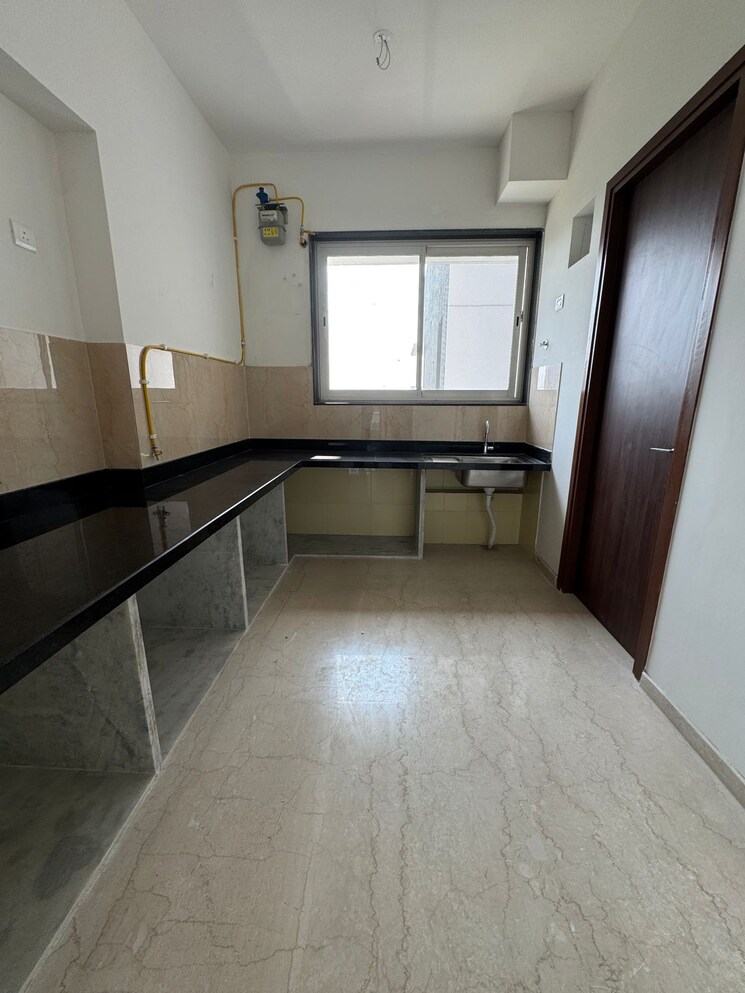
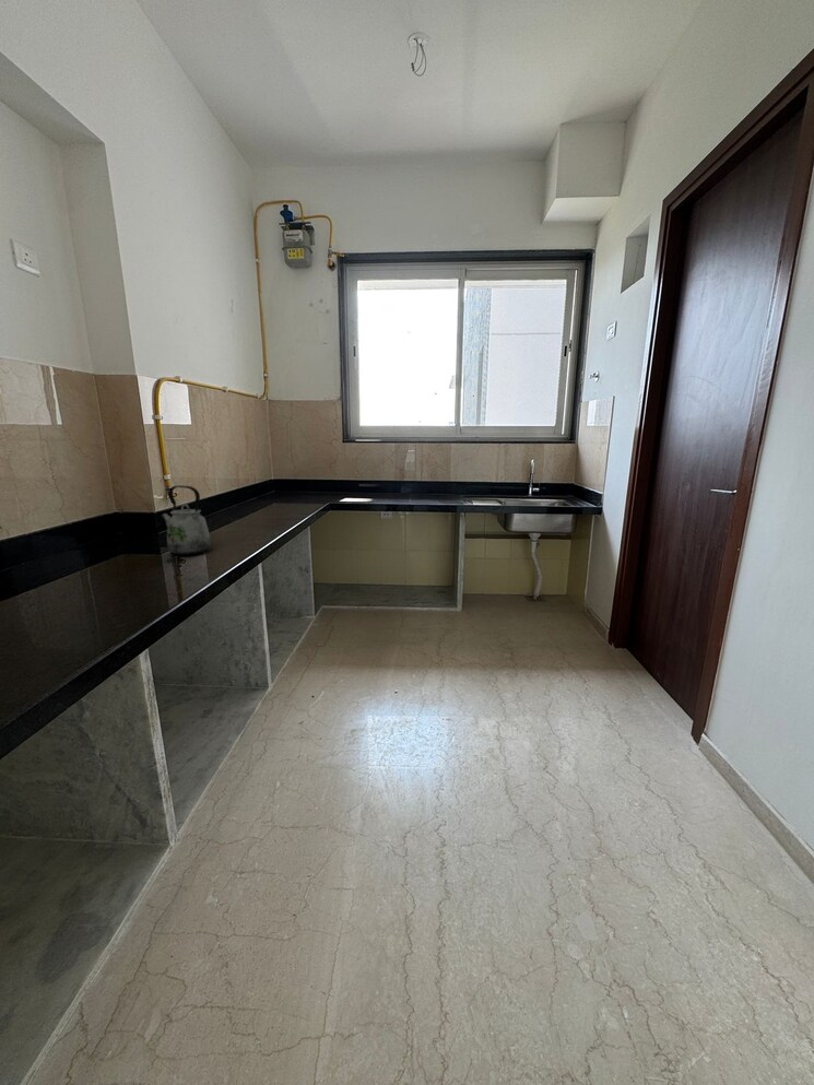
+ kettle [161,484,212,556]
